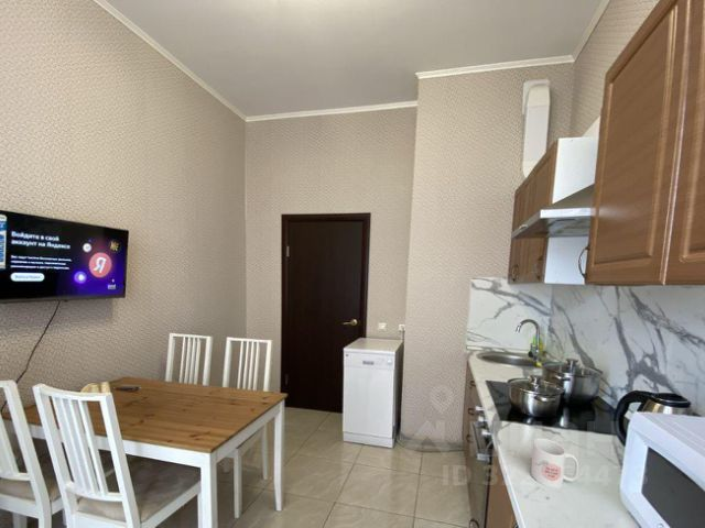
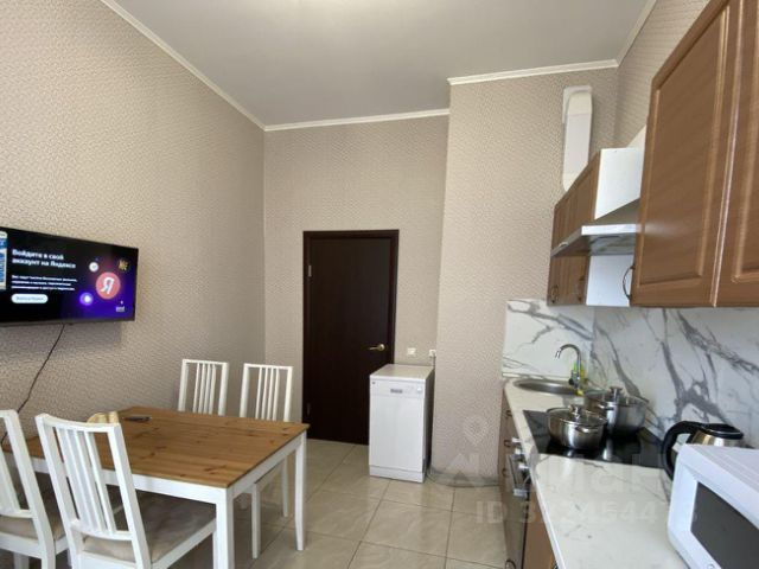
- mug [530,437,579,490]
